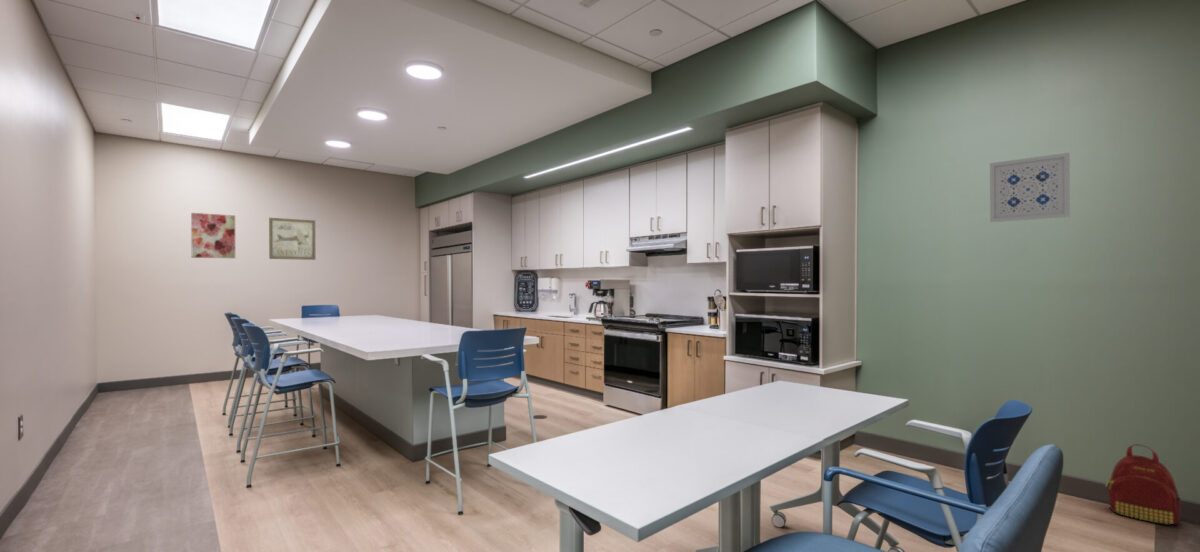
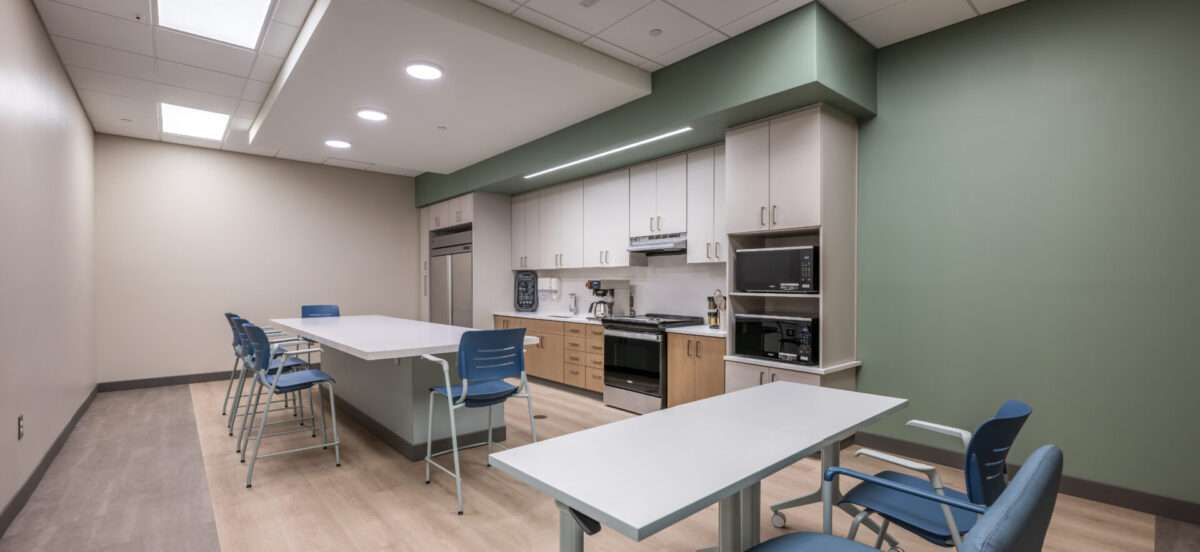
- wall art [268,217,316,261]
- wall art [190,212,236,259]
- backpack [1105,443,1182,527]
- wall art [989,152,1071,223]
